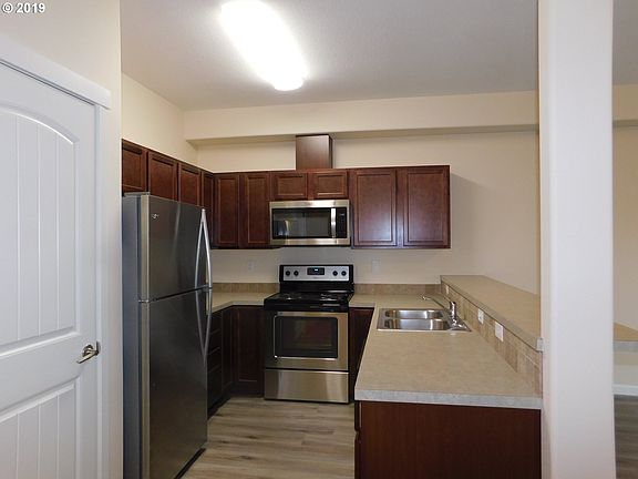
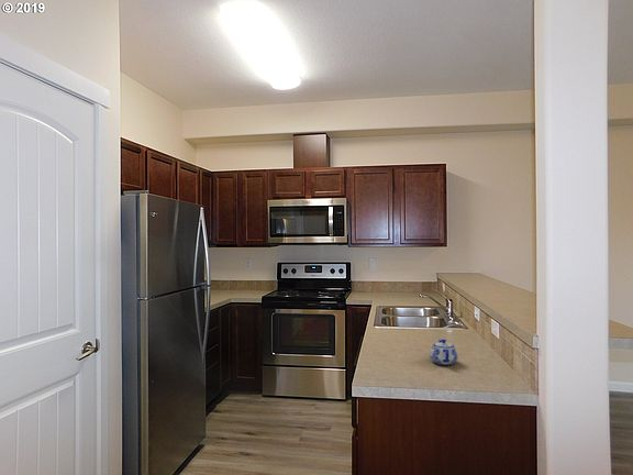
+ teapot [429,339,459,366]
